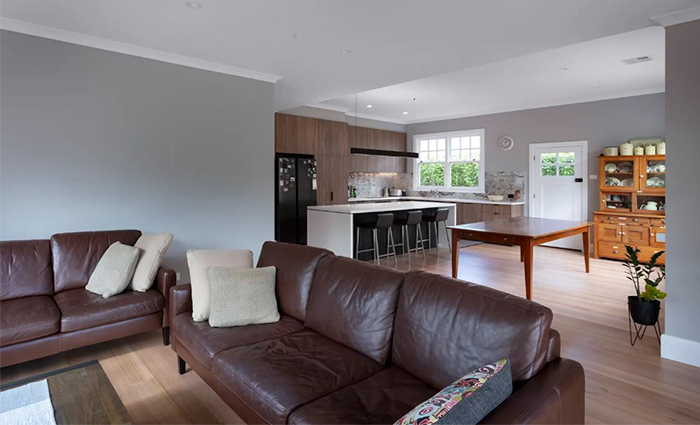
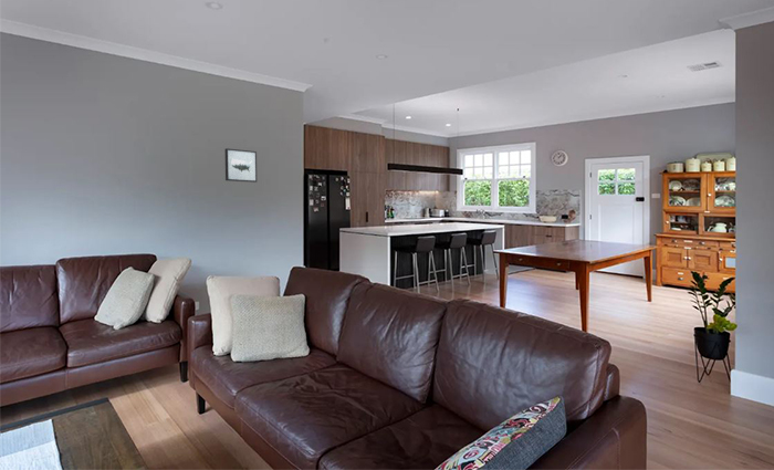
+ wall art [224,147,258,184]
